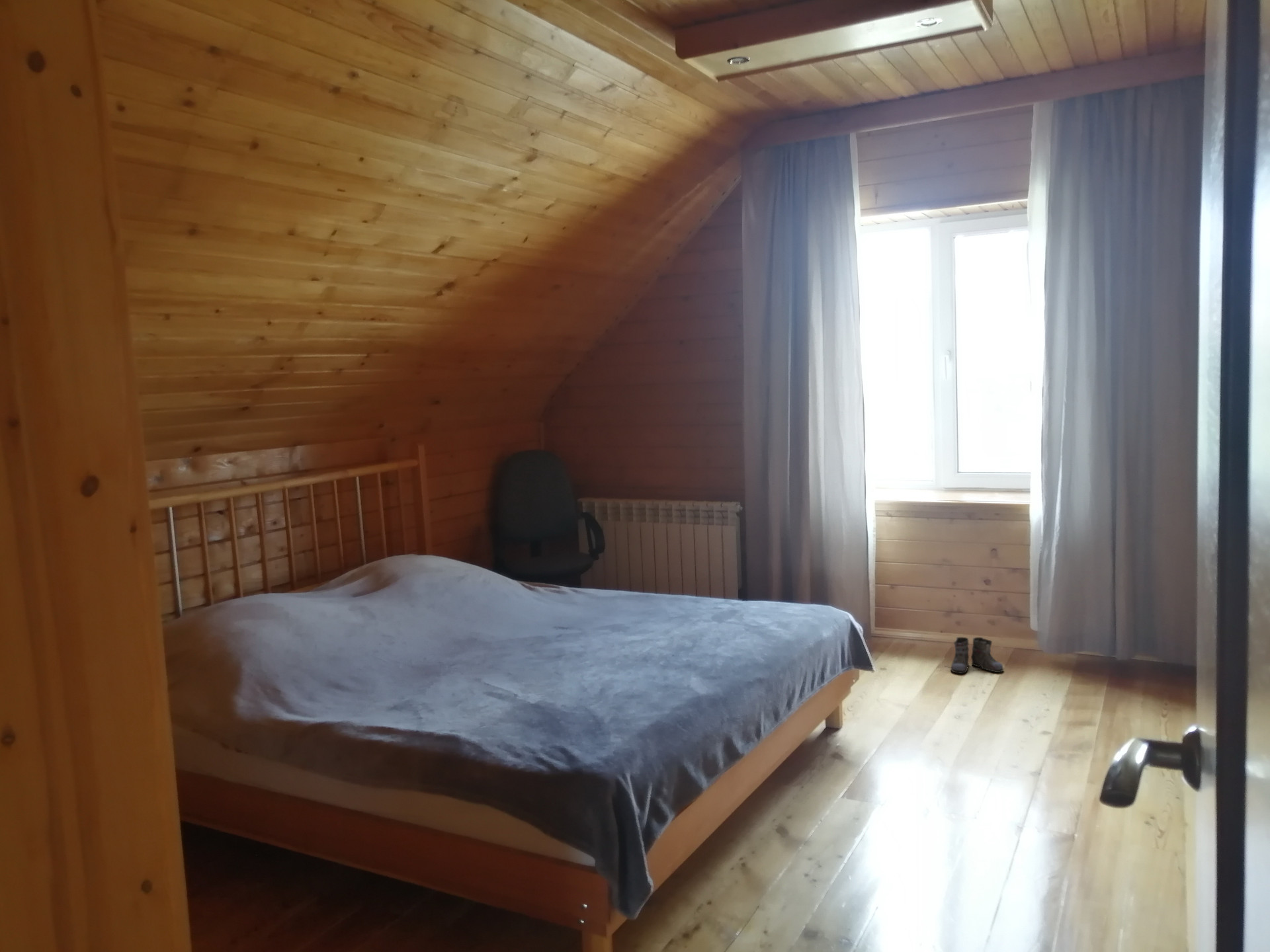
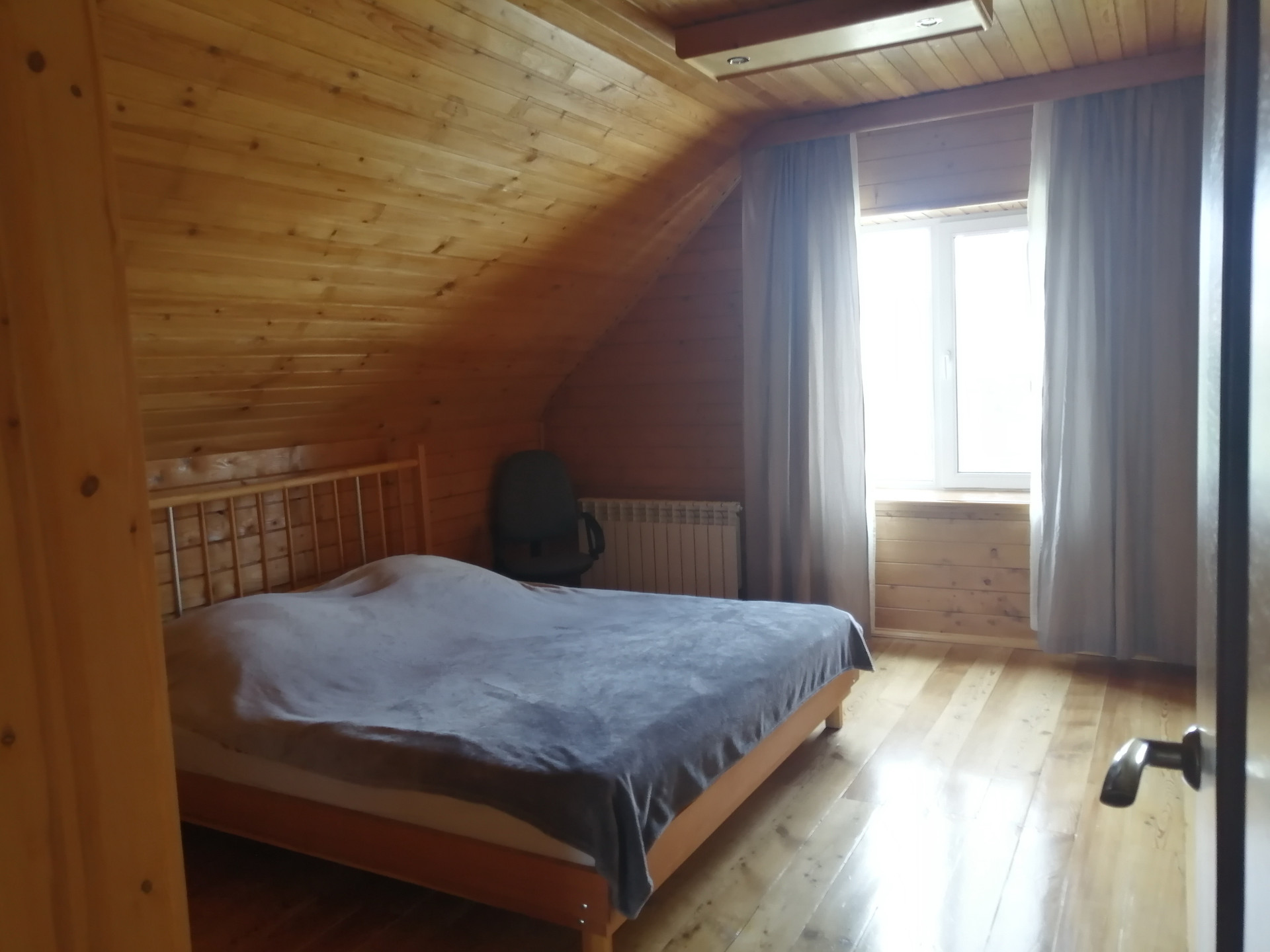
- boots [945,637,1004,674]
